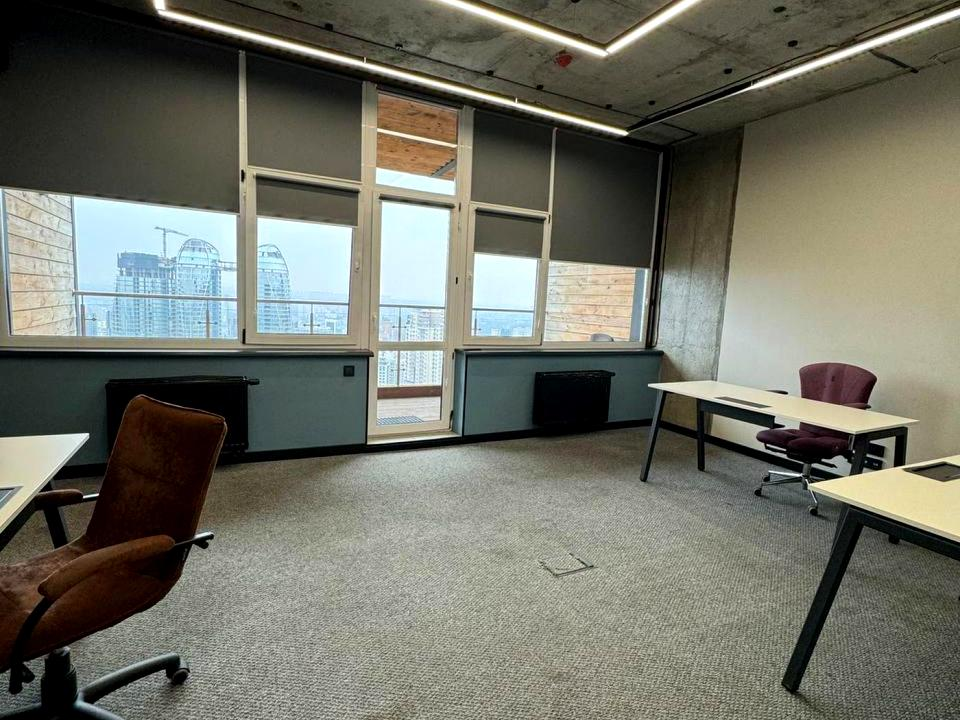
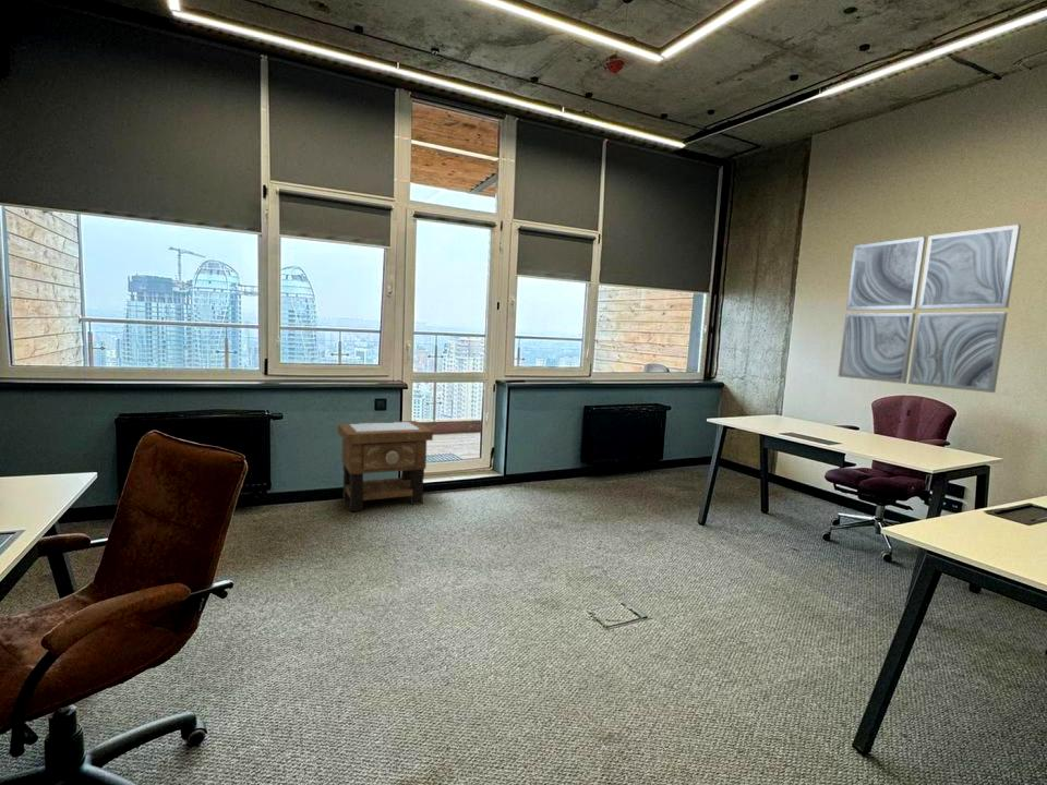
+ side table [337,420,434,512]
+ wall art [838,224,1022,394]
